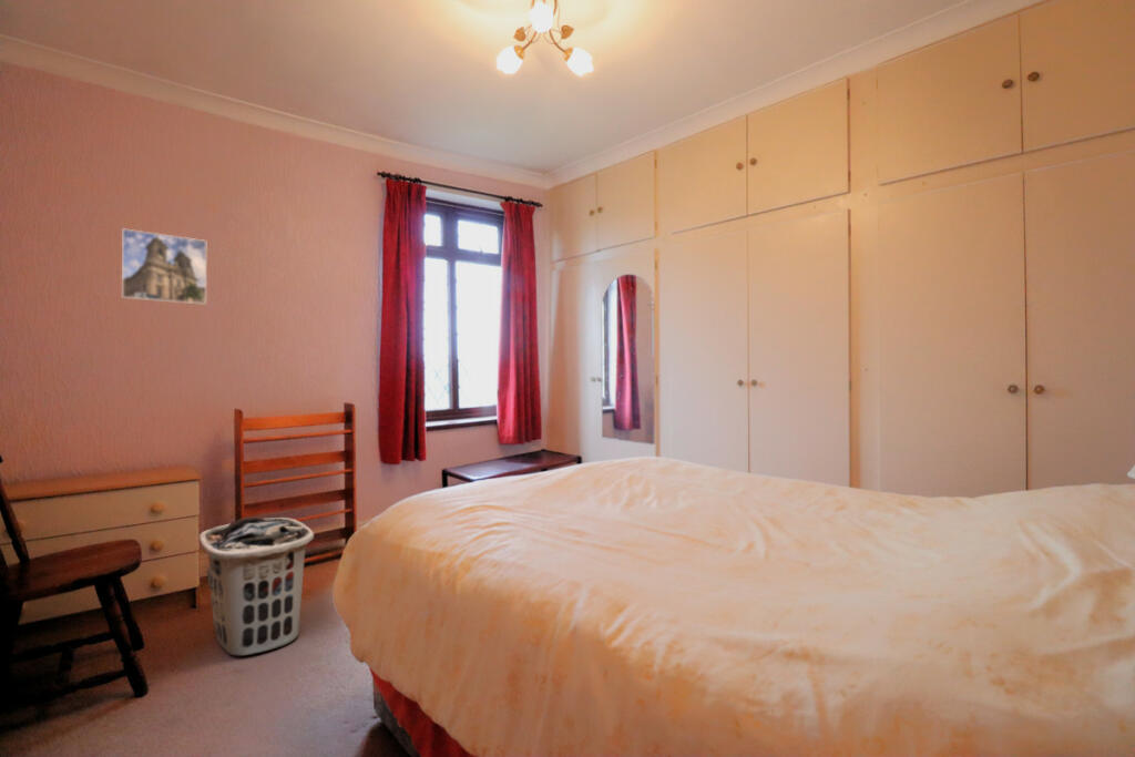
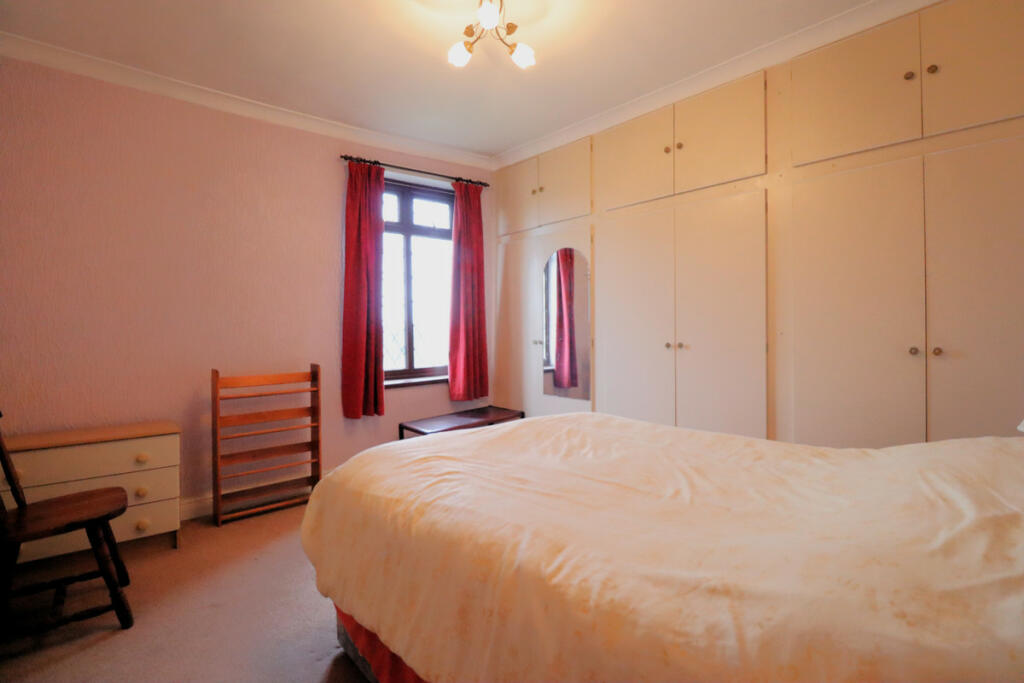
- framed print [121,227,207,306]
- clothes hamper [198,516,315,657]
